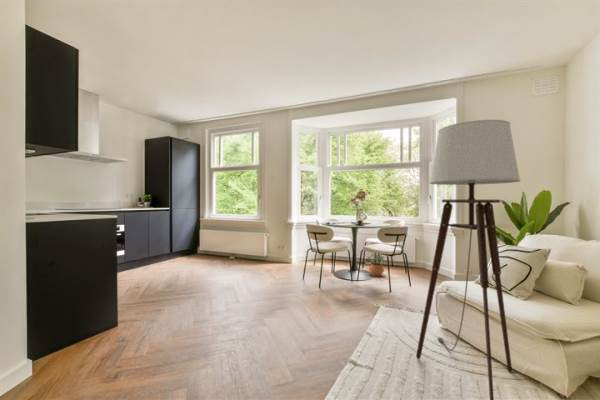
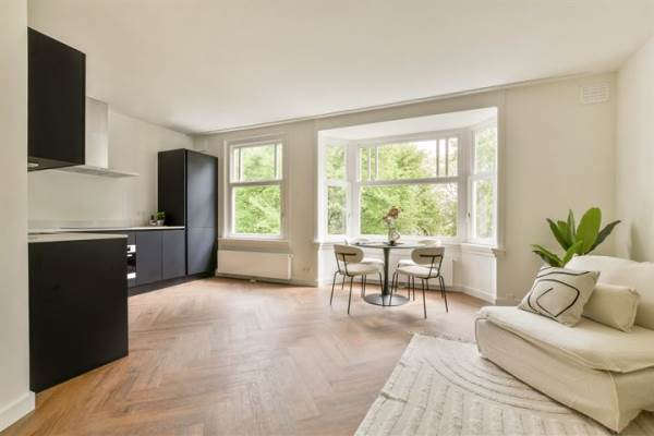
- floor lamp [415,119,522,400]
- potted plant [367,253,386,277]
